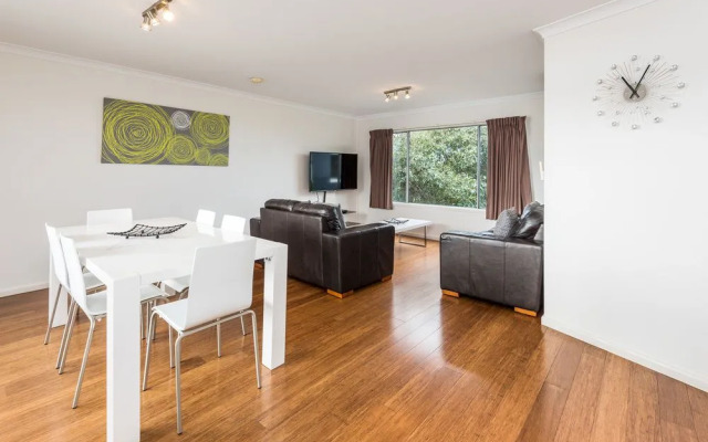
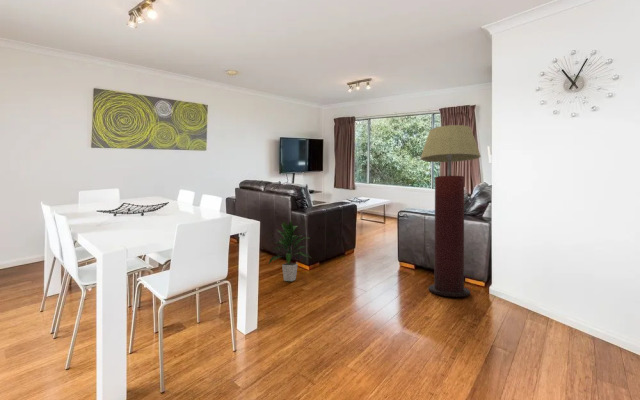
+ floor lamp [419,124,482,298]
+ indoor plant [268,221,311,282]
